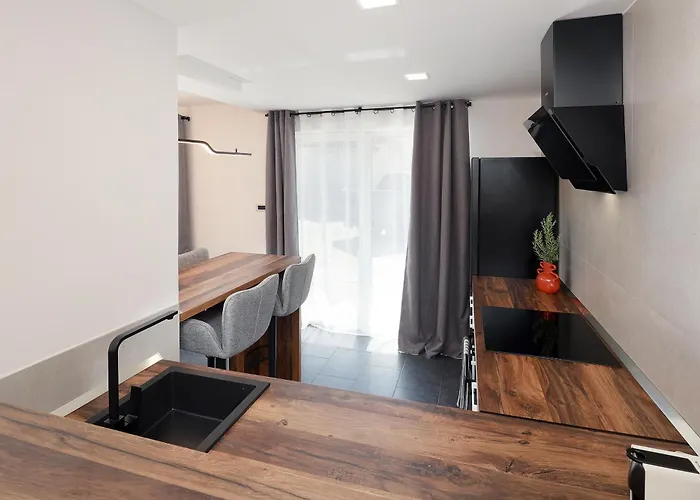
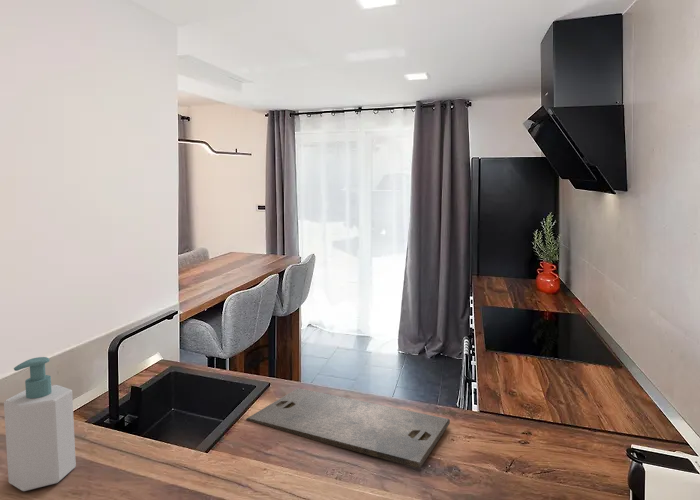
+ cutting board [245,387,451,469]
+ soap bottle [3,356,77,492]
